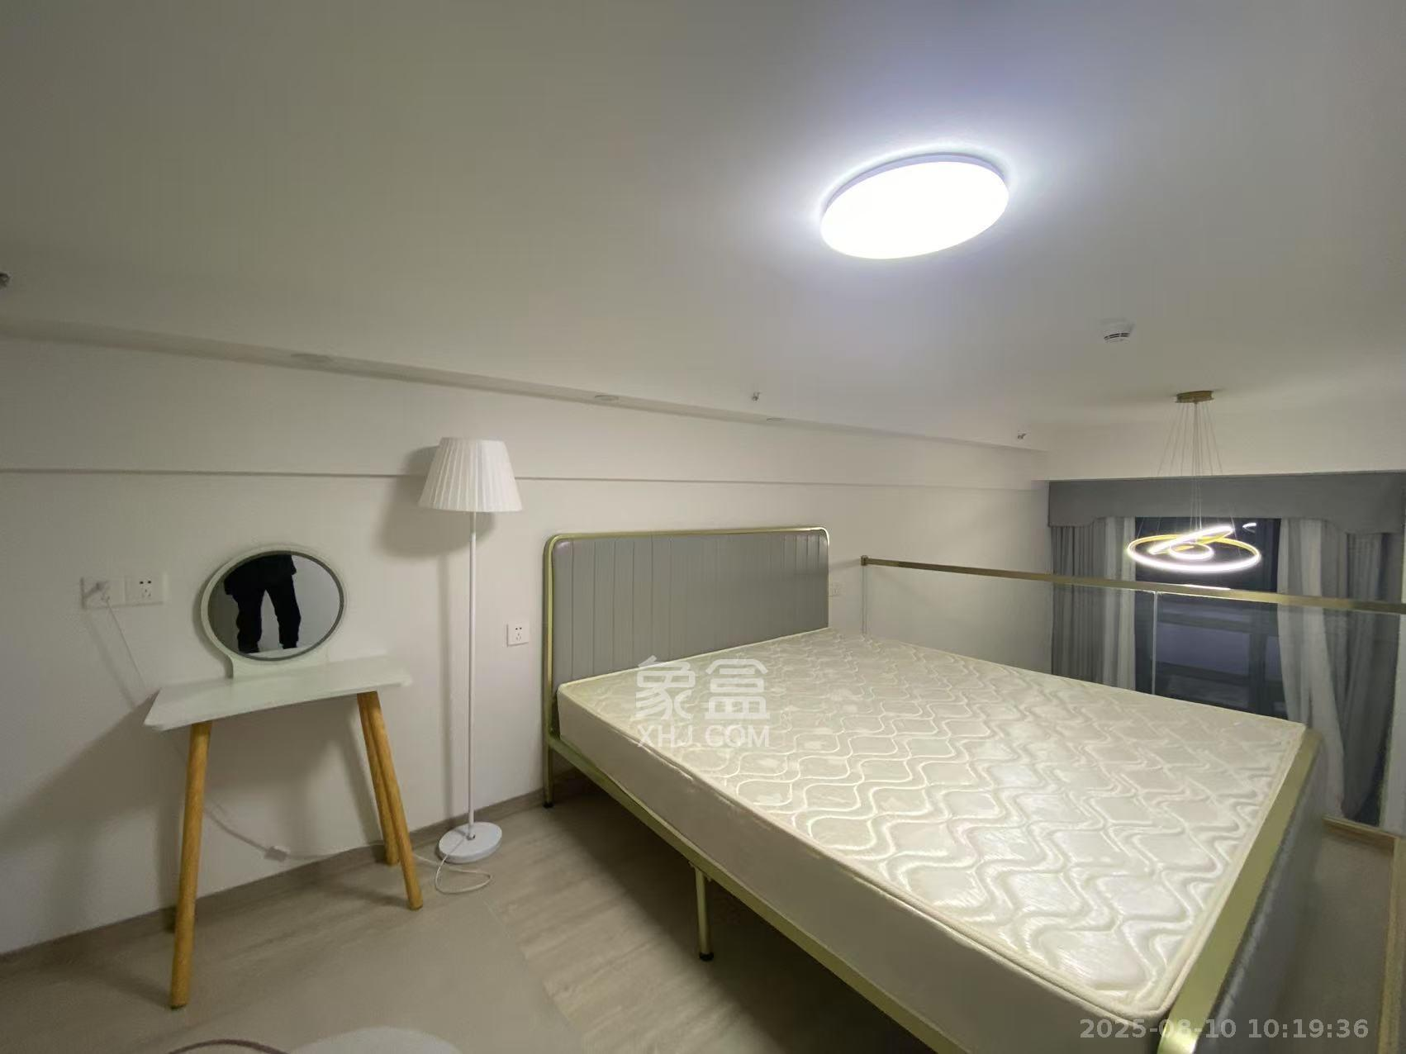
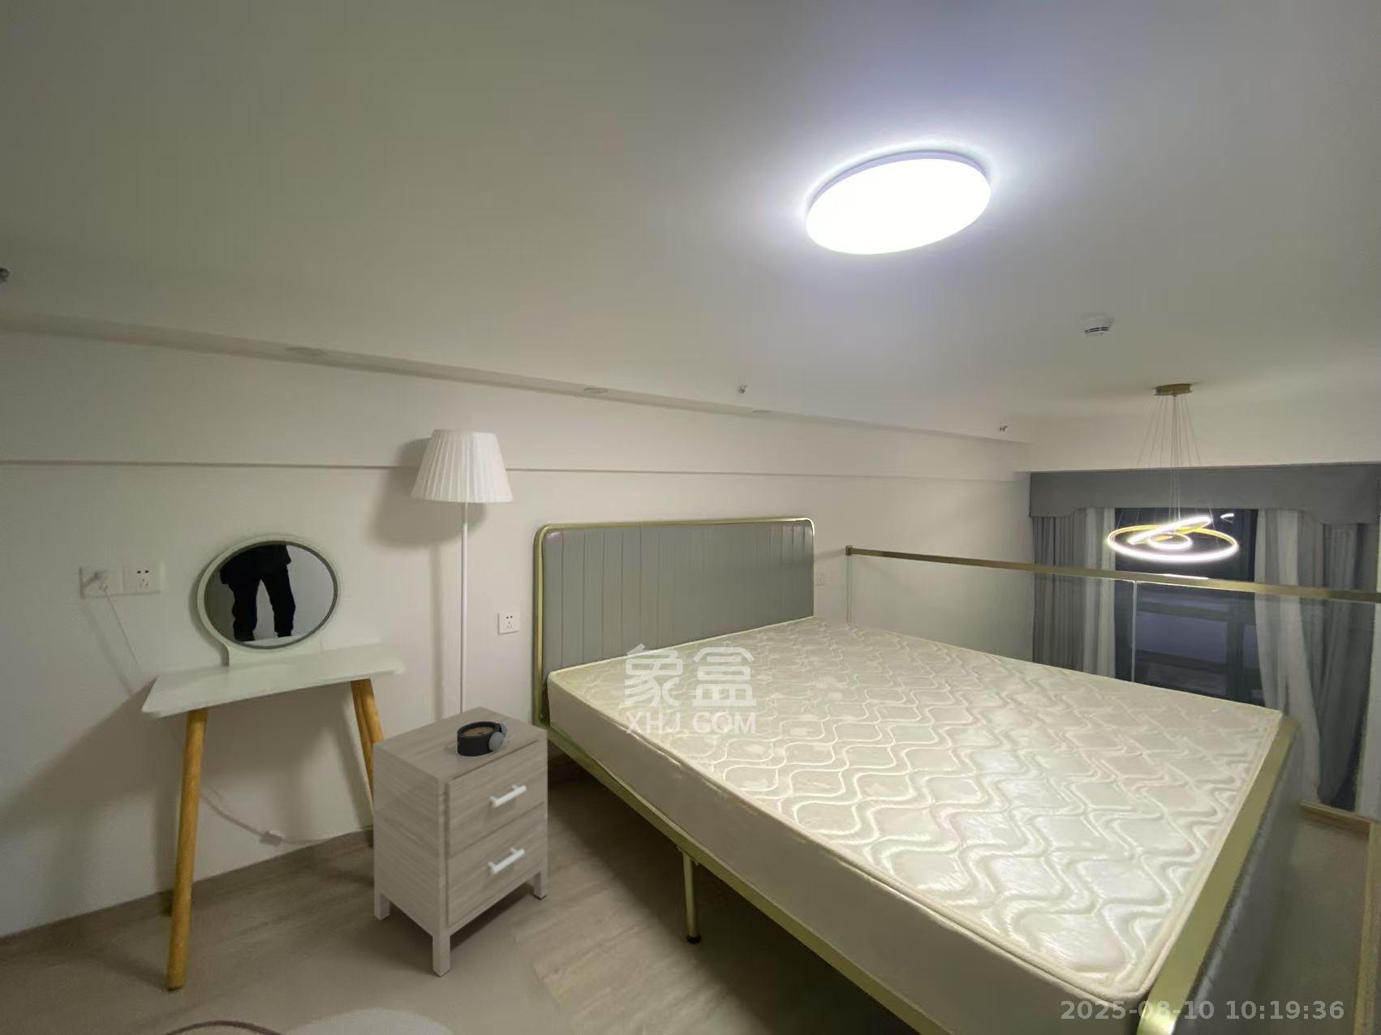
+ alarm clock [449,721,514,757]
+ nightstand [372,706,548,977]
